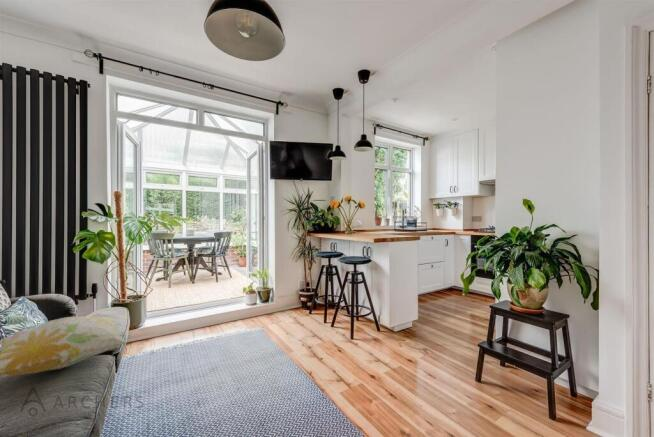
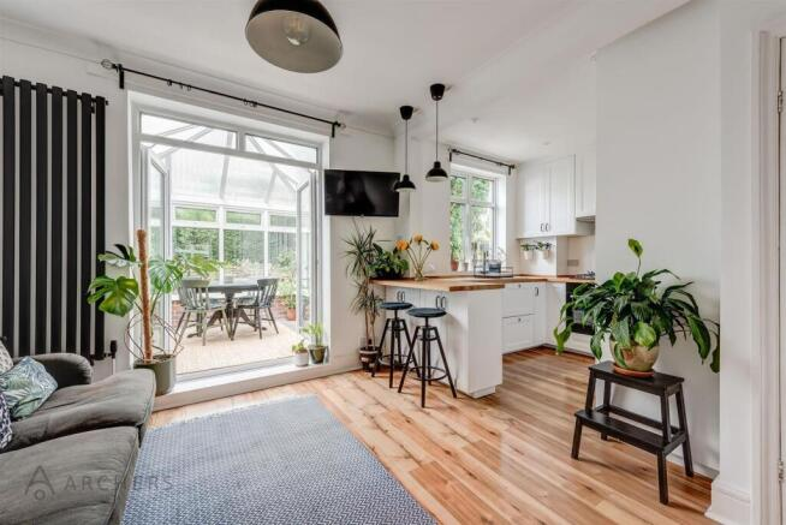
- decorative pillow [0,316,127,379]
